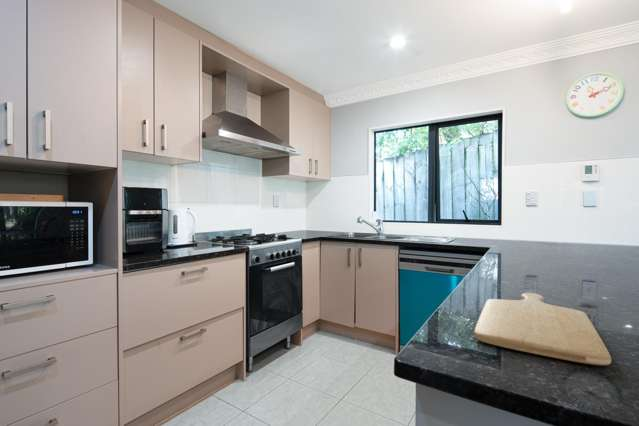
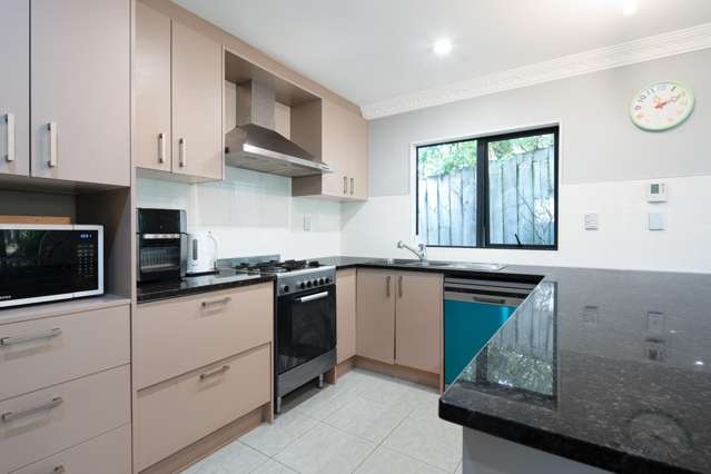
- chopping board [473,292,612,366]
